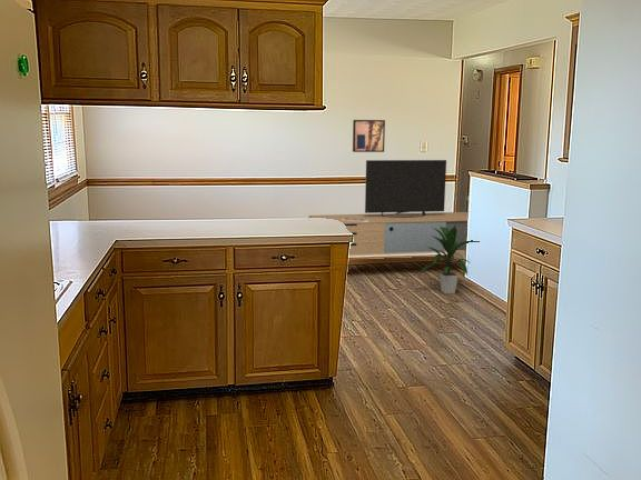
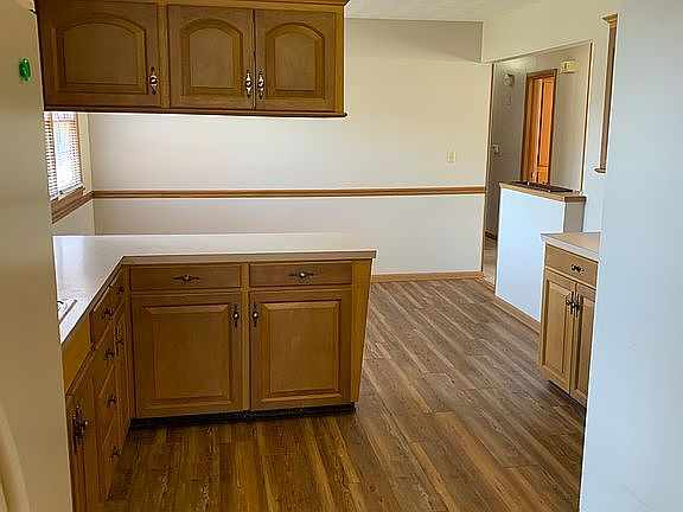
- media console [308,159,470,257]
- wall art [352,119,386,153]
- indoor plant [417,224,480,294]
